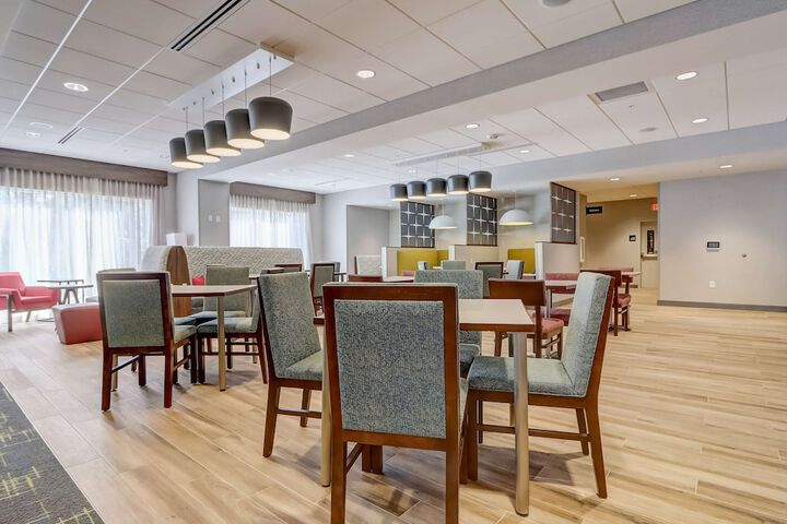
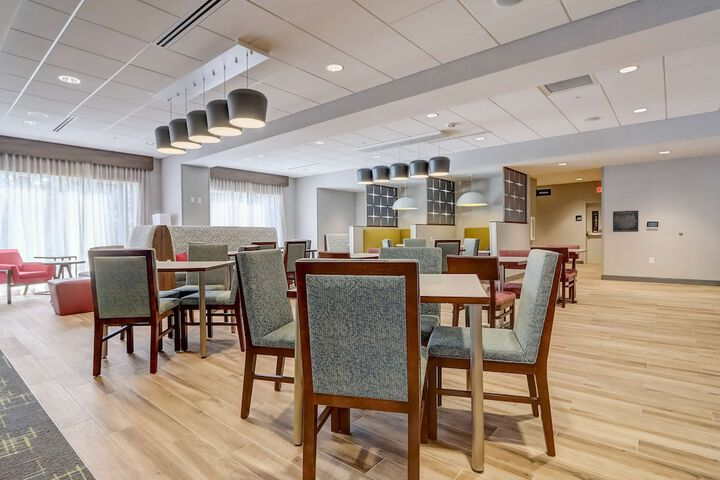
+ wall art [612,210,639,233]
